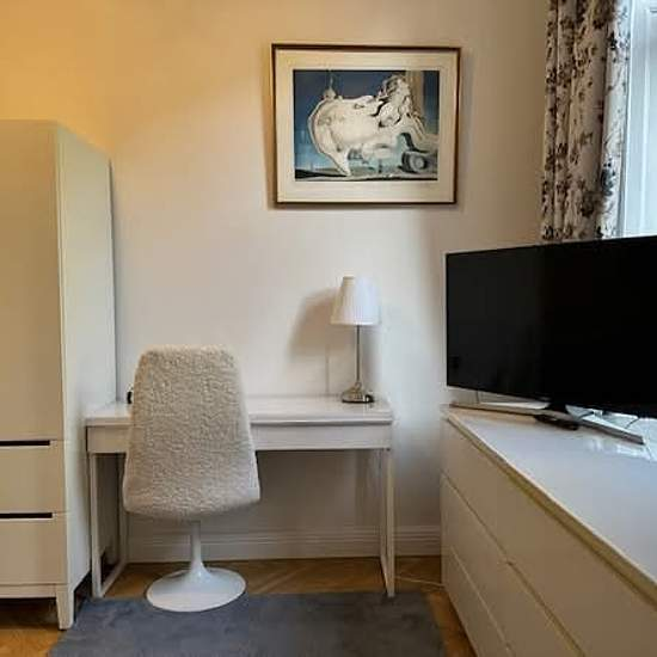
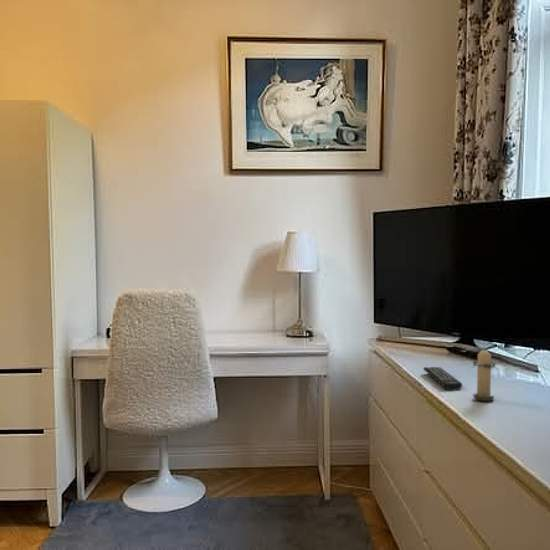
+ candle [472,345,496,402]
+ remote control [422,366,463,391]
